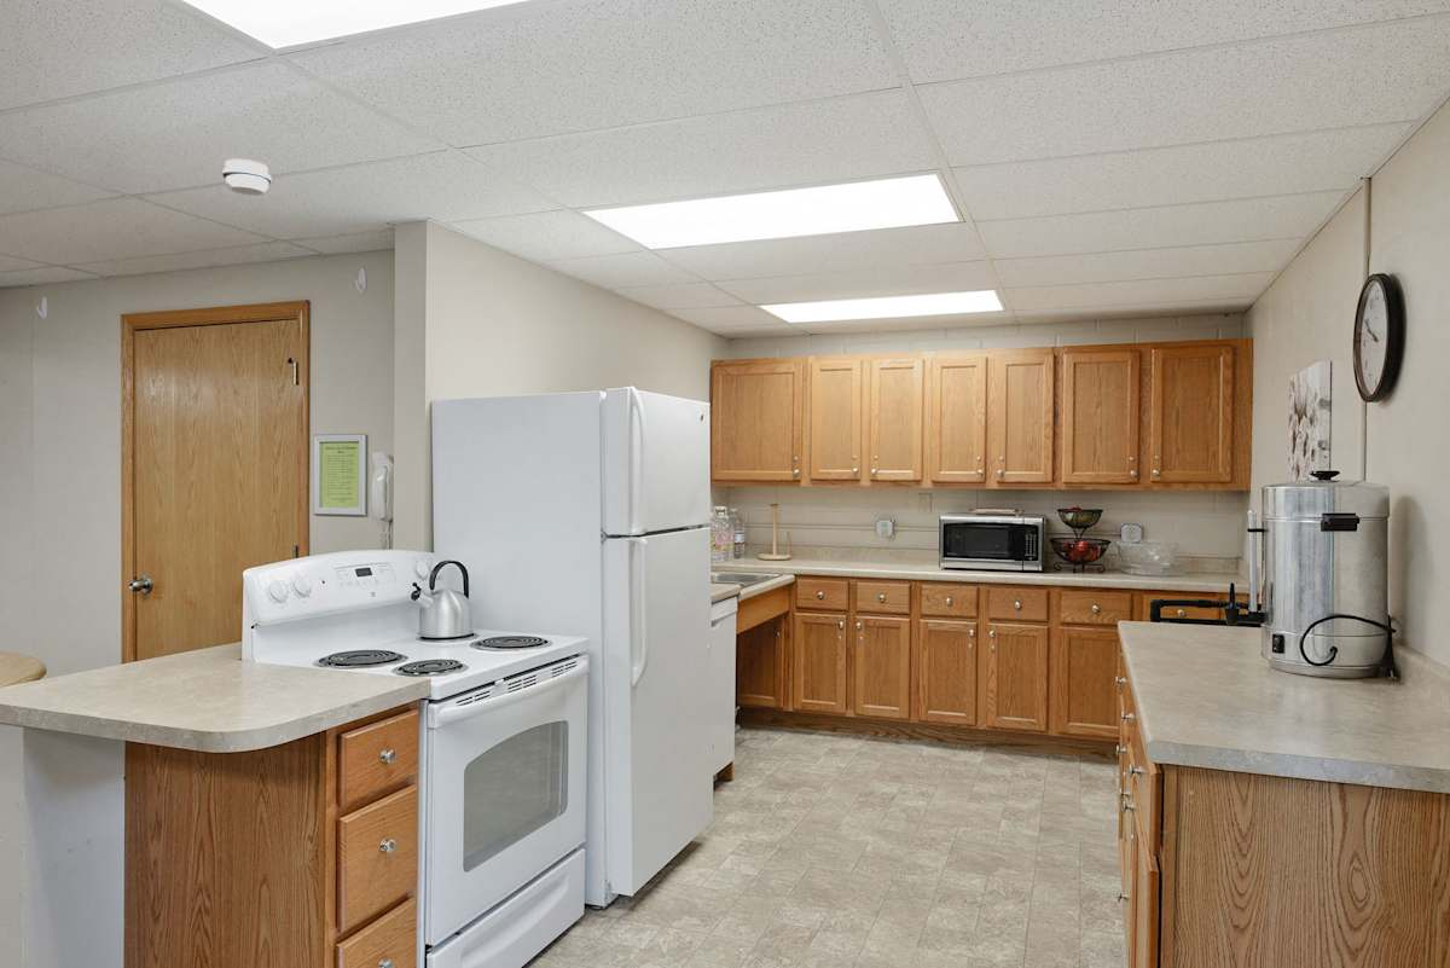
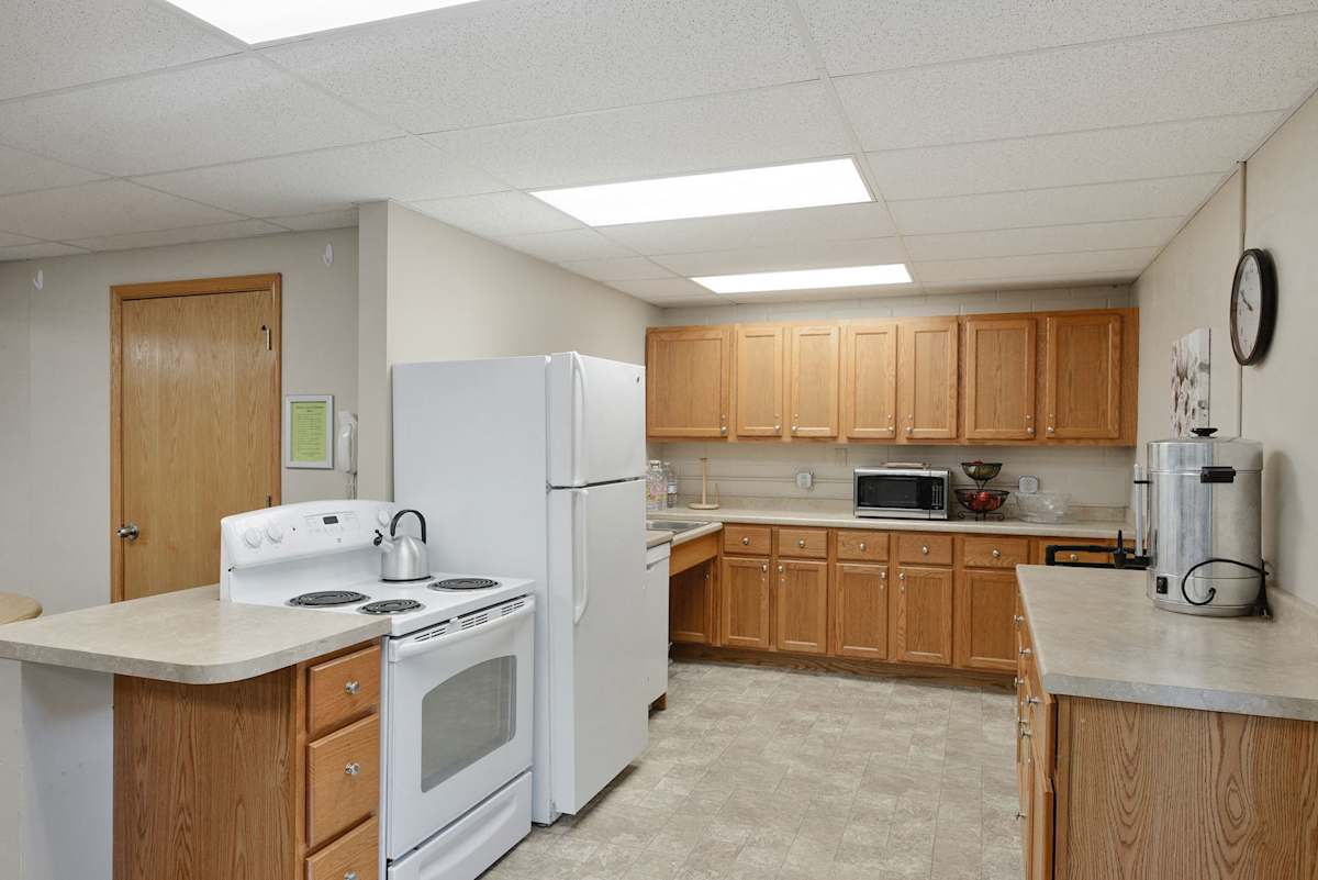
- smoke detector [221,158,273,197]
